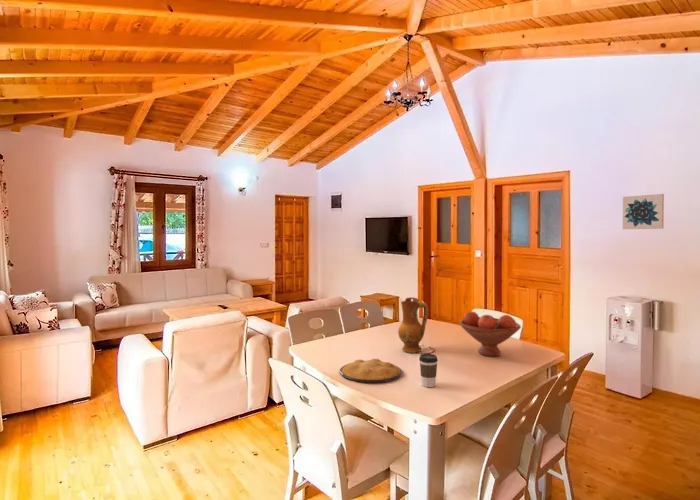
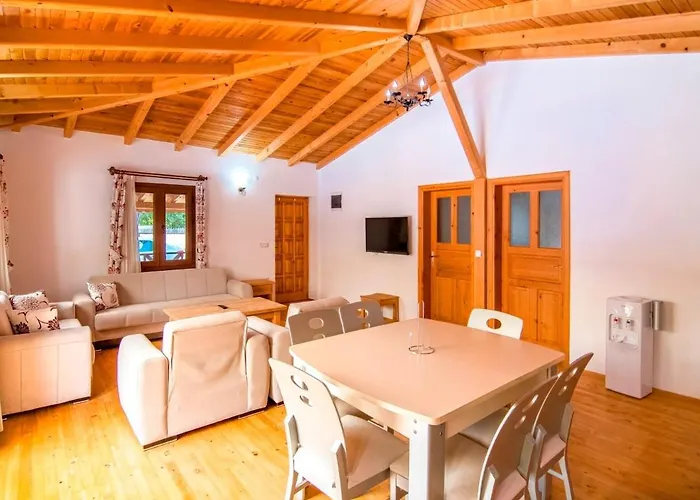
- wall art [622,193,665,230]
- ceramic jug [397,296,430,354]
- plate [338,358,403,383]
- coffee cup [418,353,439,388]
- fruit bowl [459,310,522,357]
